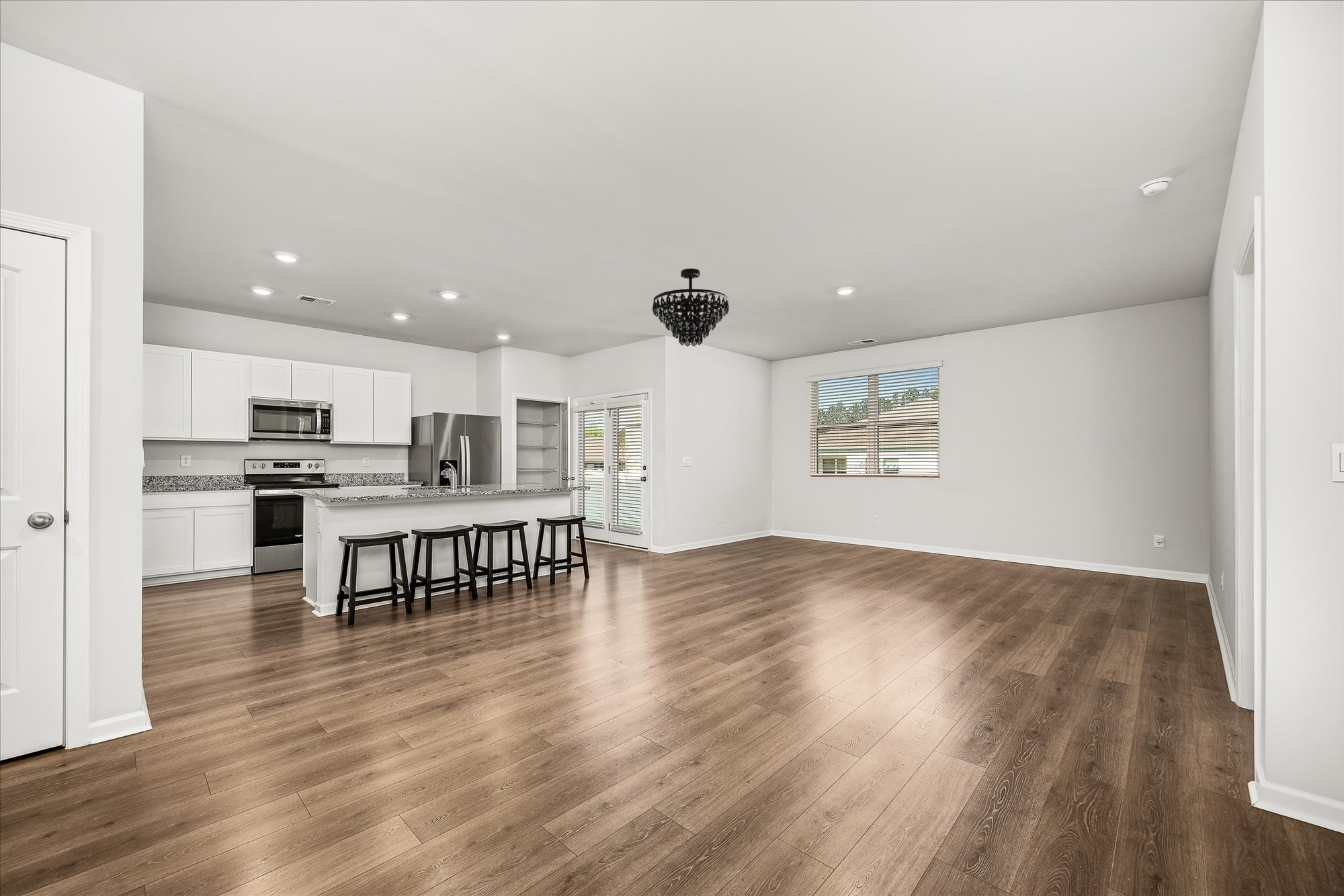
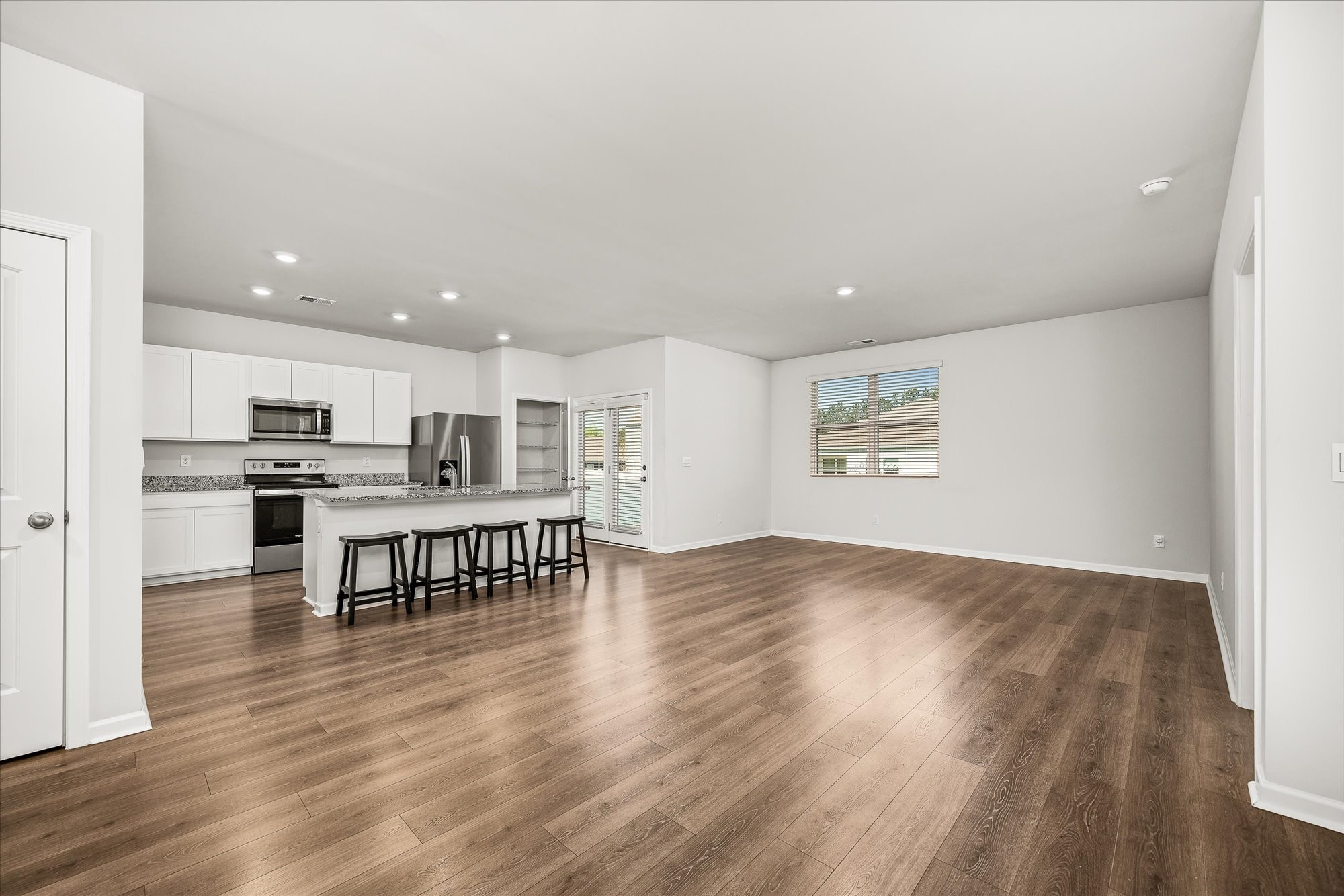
- chandelier [652,268,730,347]
